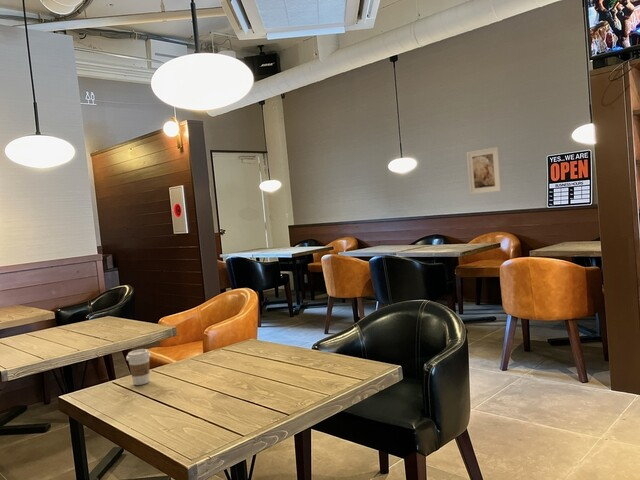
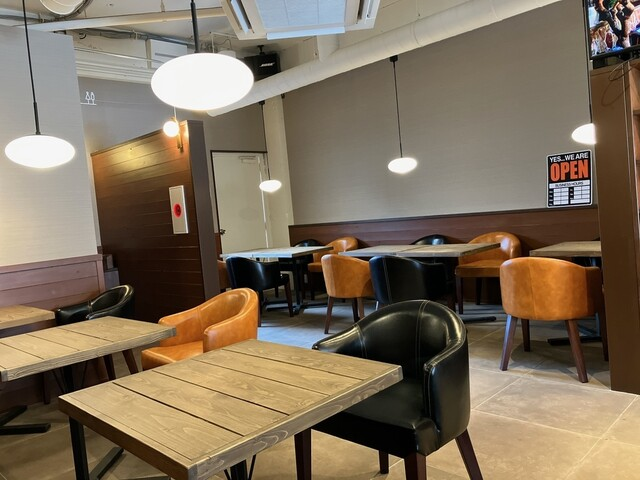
- coffee cup [125,348,152,386]
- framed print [466,146,502,195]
